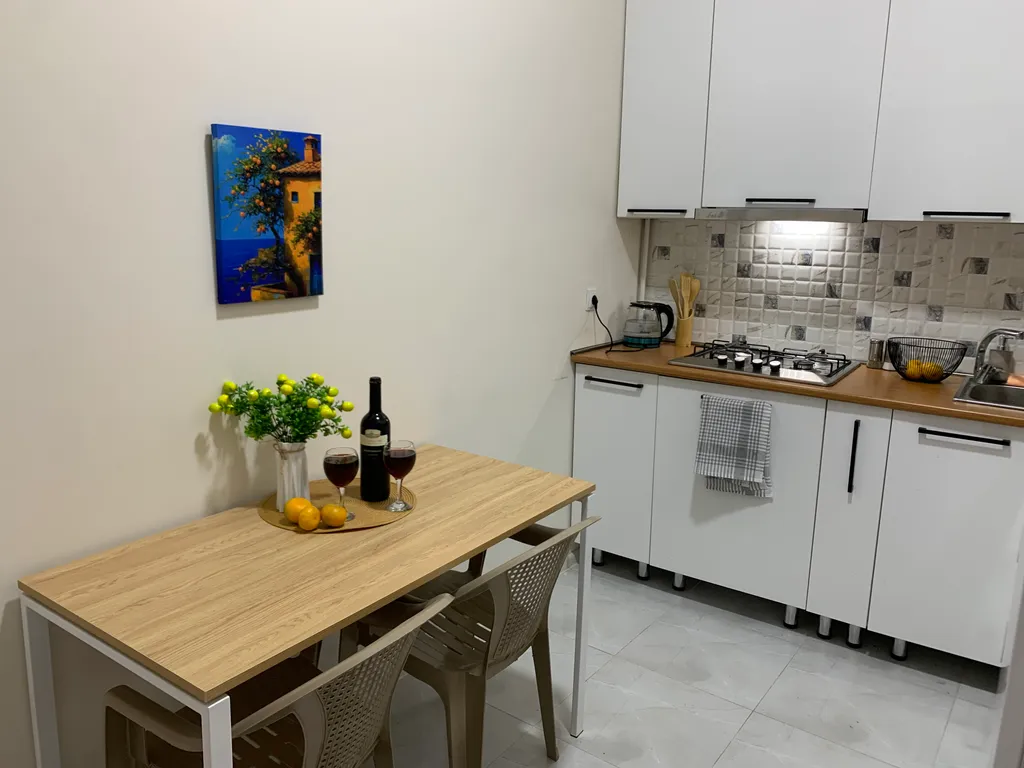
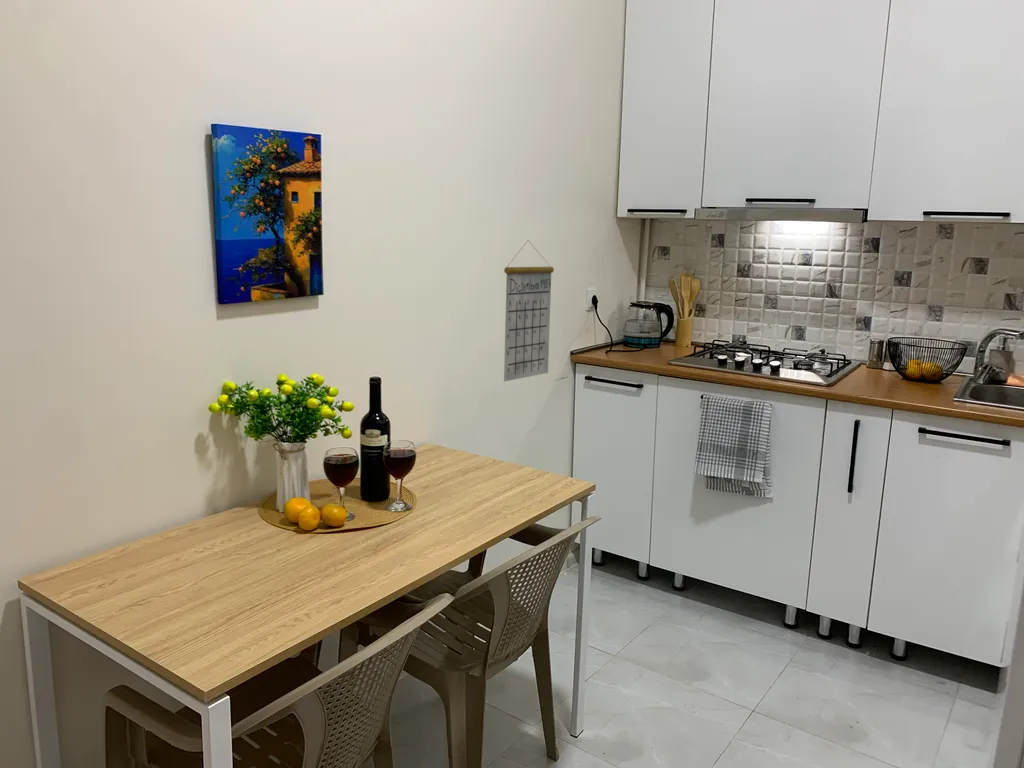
+ calendar [503,239,555,383]
